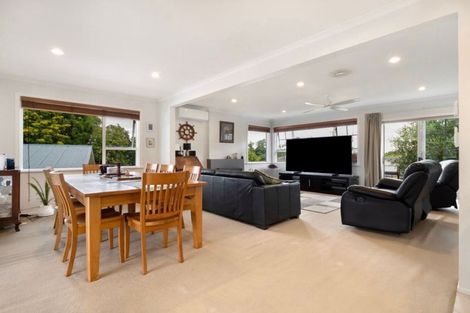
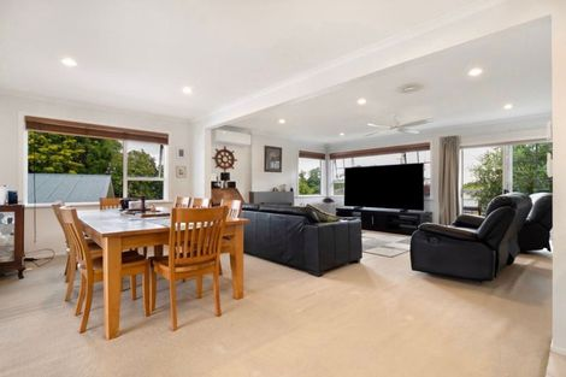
- house plant [27,175,55,217]
